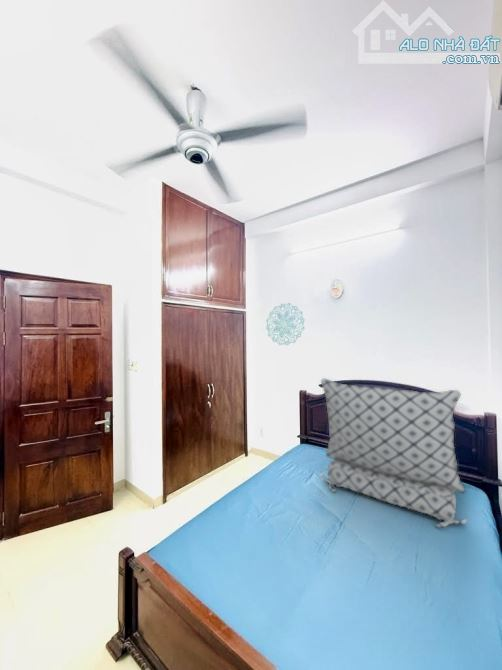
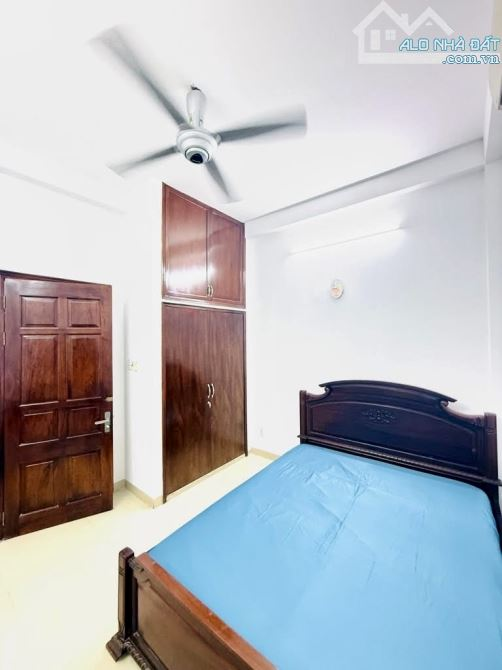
- wall decoration [265,303,306,346]
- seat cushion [320,378,468,528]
